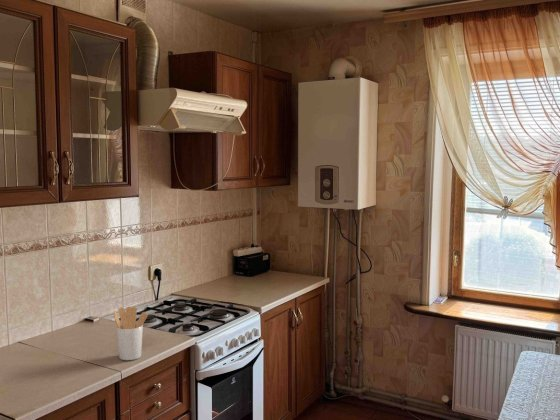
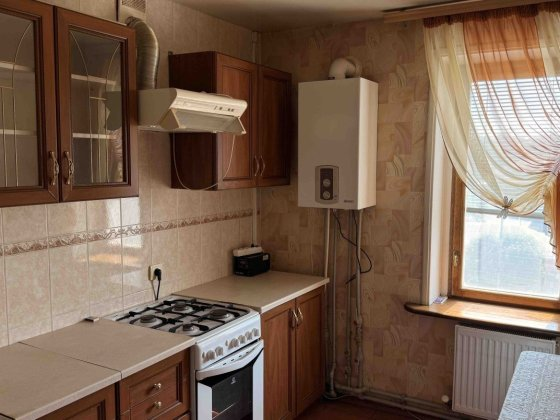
- utensil holder [113,306,148,361]
